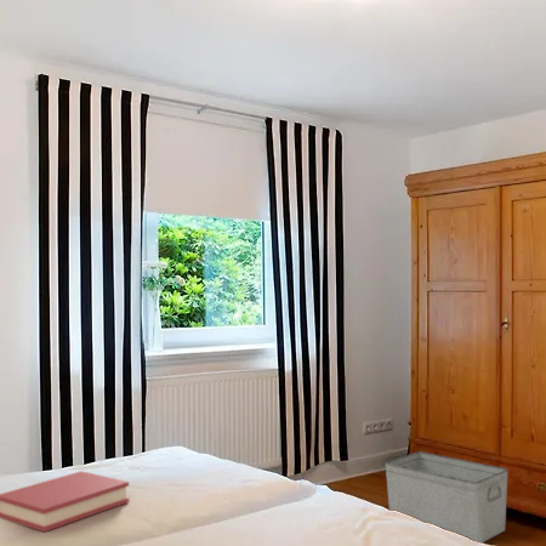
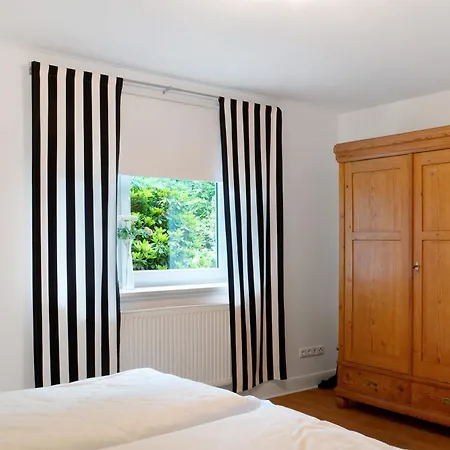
- hardback book [0,470,130,533]
- storage bin [383,450,510,544]
